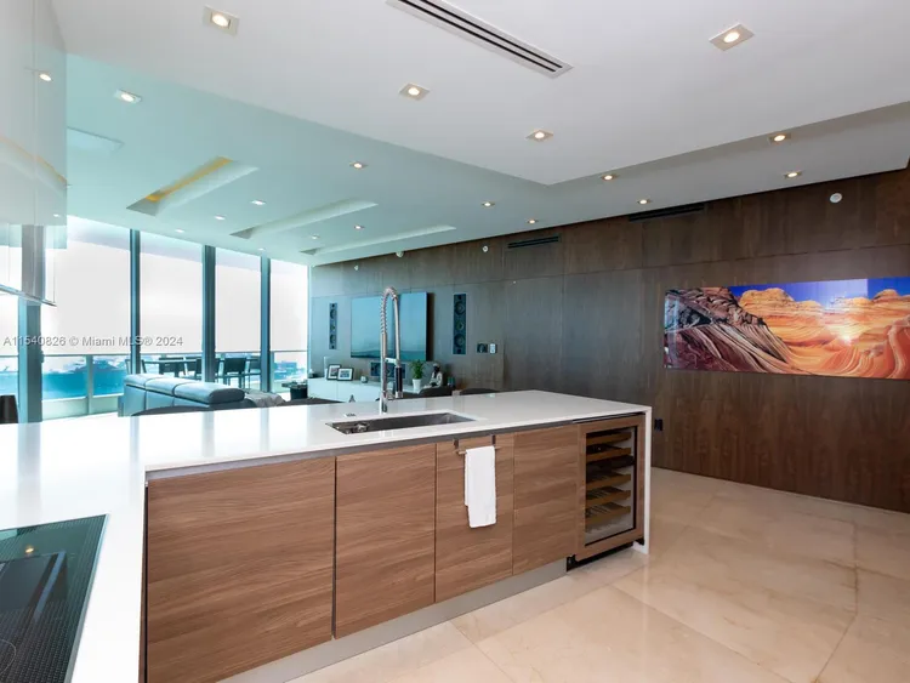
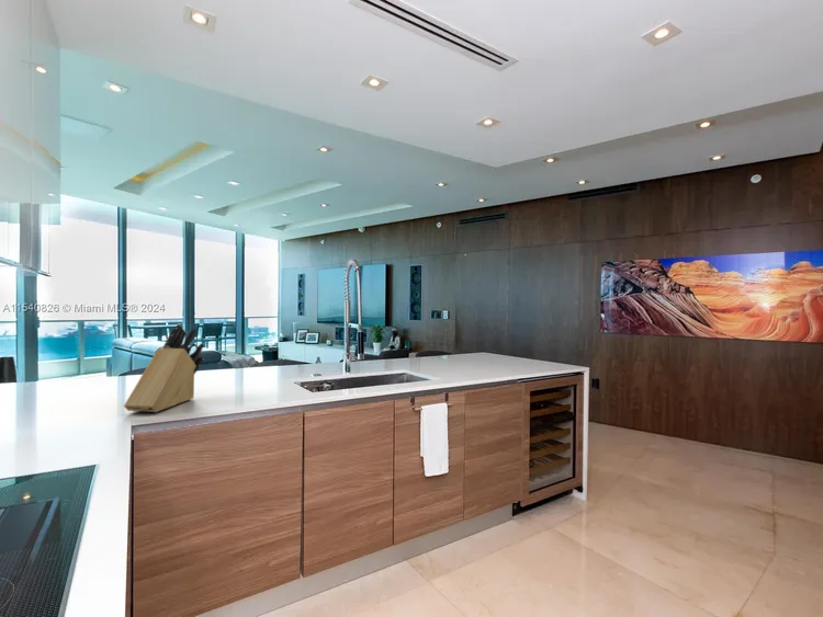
+ knife block [123,323,205,413]
